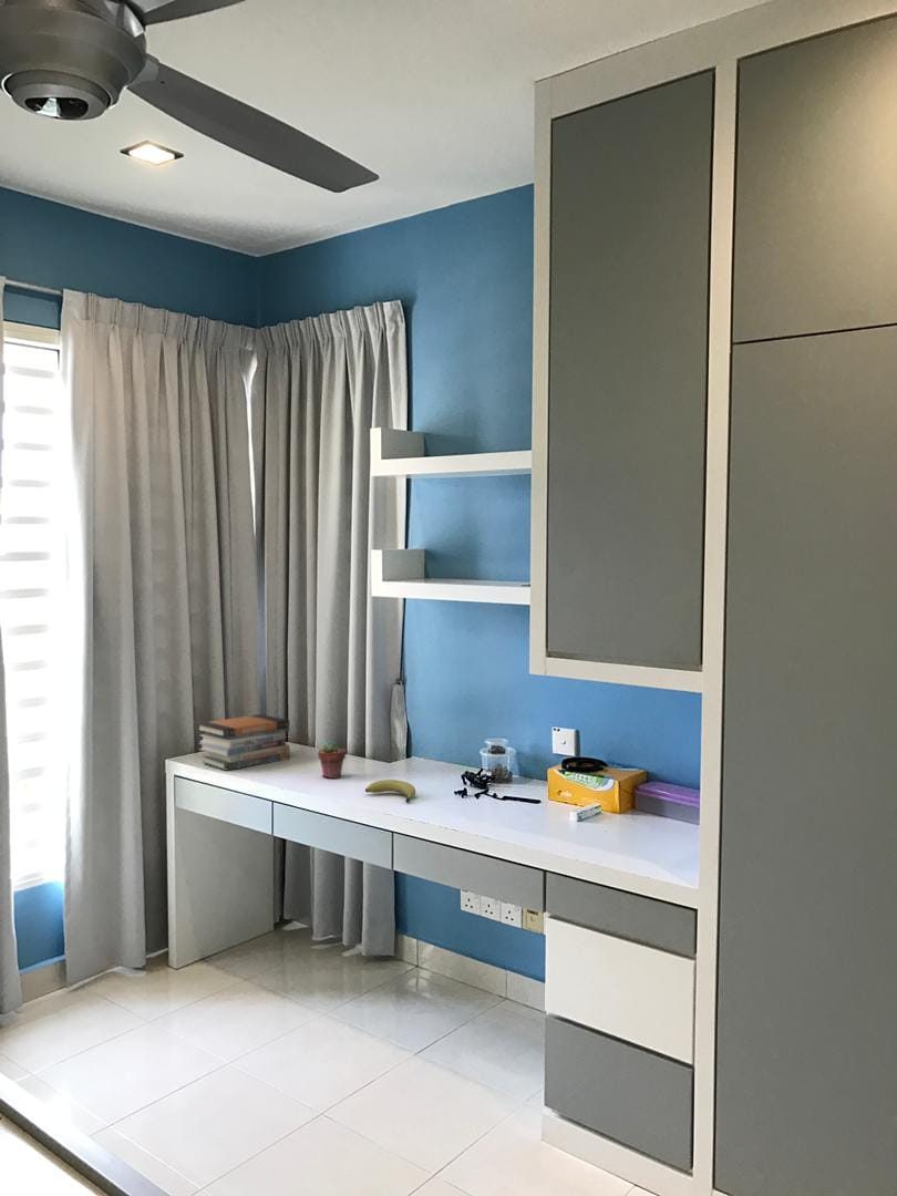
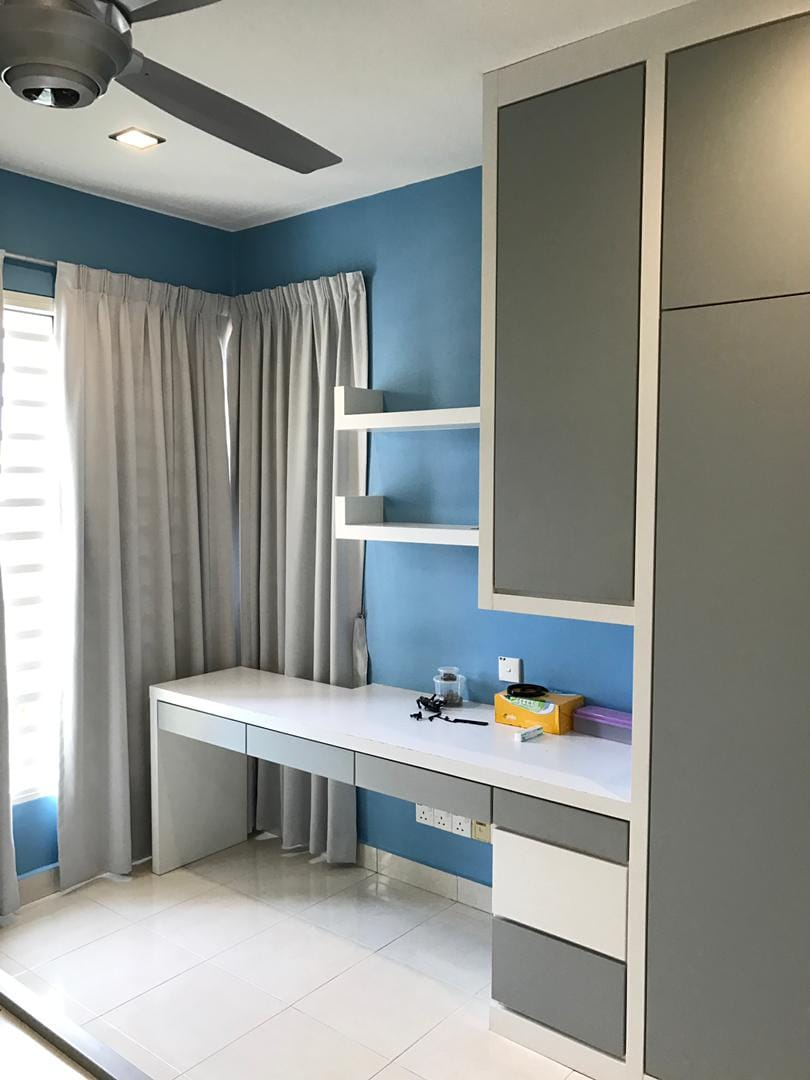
- potted succulent [317,739,347,780]
- fruit [364,779,416,804]
- book stack [196,713,291,771]
